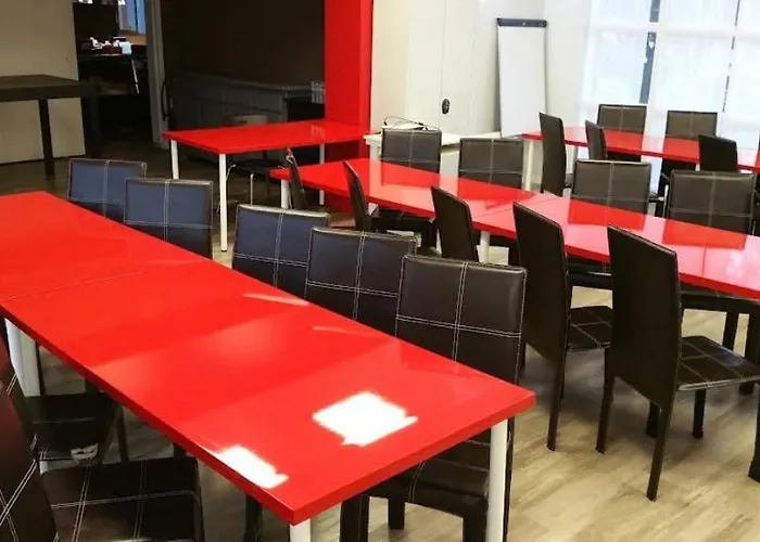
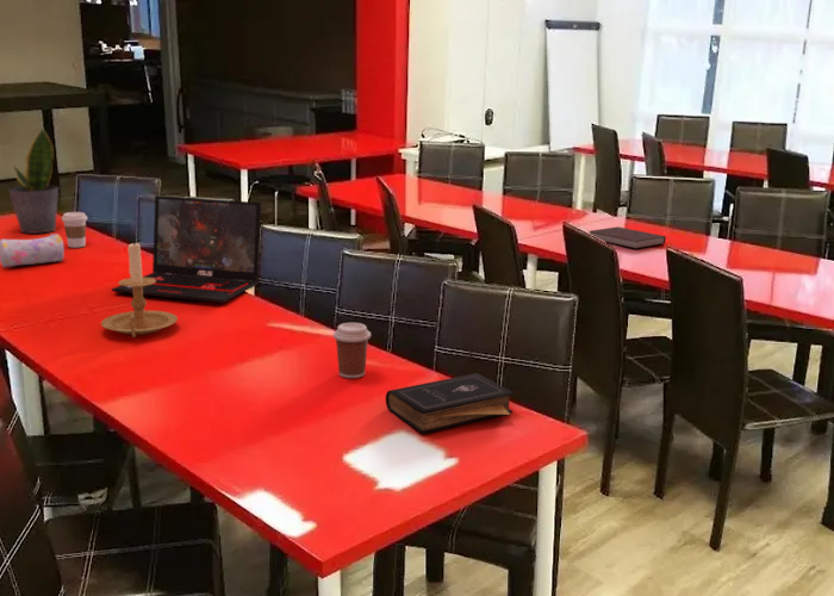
+ coffee cup [61,211,88,249]
+ book [385,372,515,435]
+ notebook [589,225,667,250]
+ coffee cup [332,322,372,379]
+ laptop [111,194,262,304]
+ pencil case [0,232,66,268]
+ potted plant [7,128,60,235]
+ candle holder [100,238,179,339]
